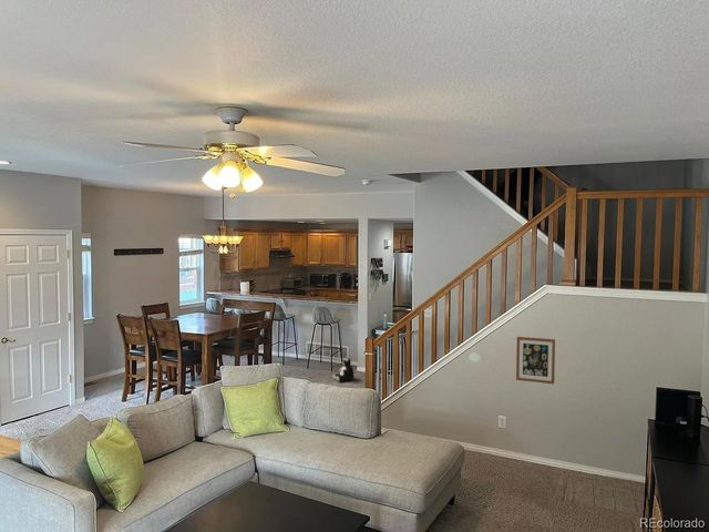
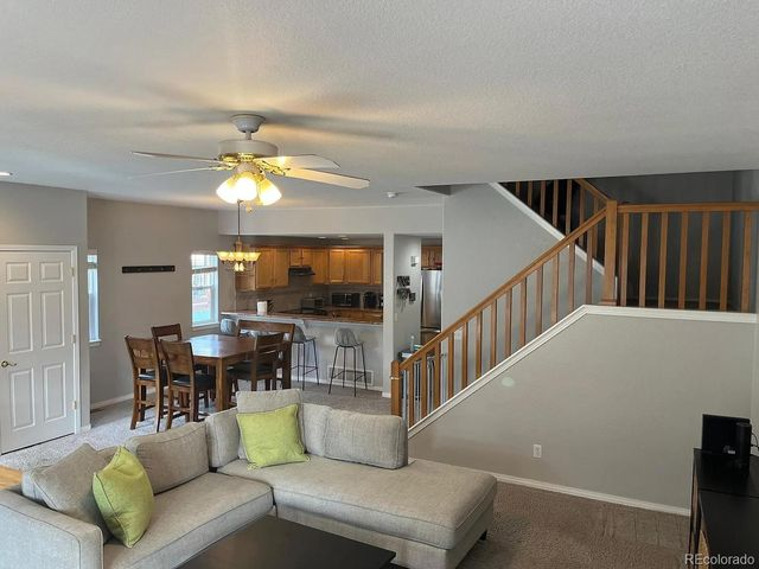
- wall art [515,336,556,385]
- plush toy [331,356,354,382]
